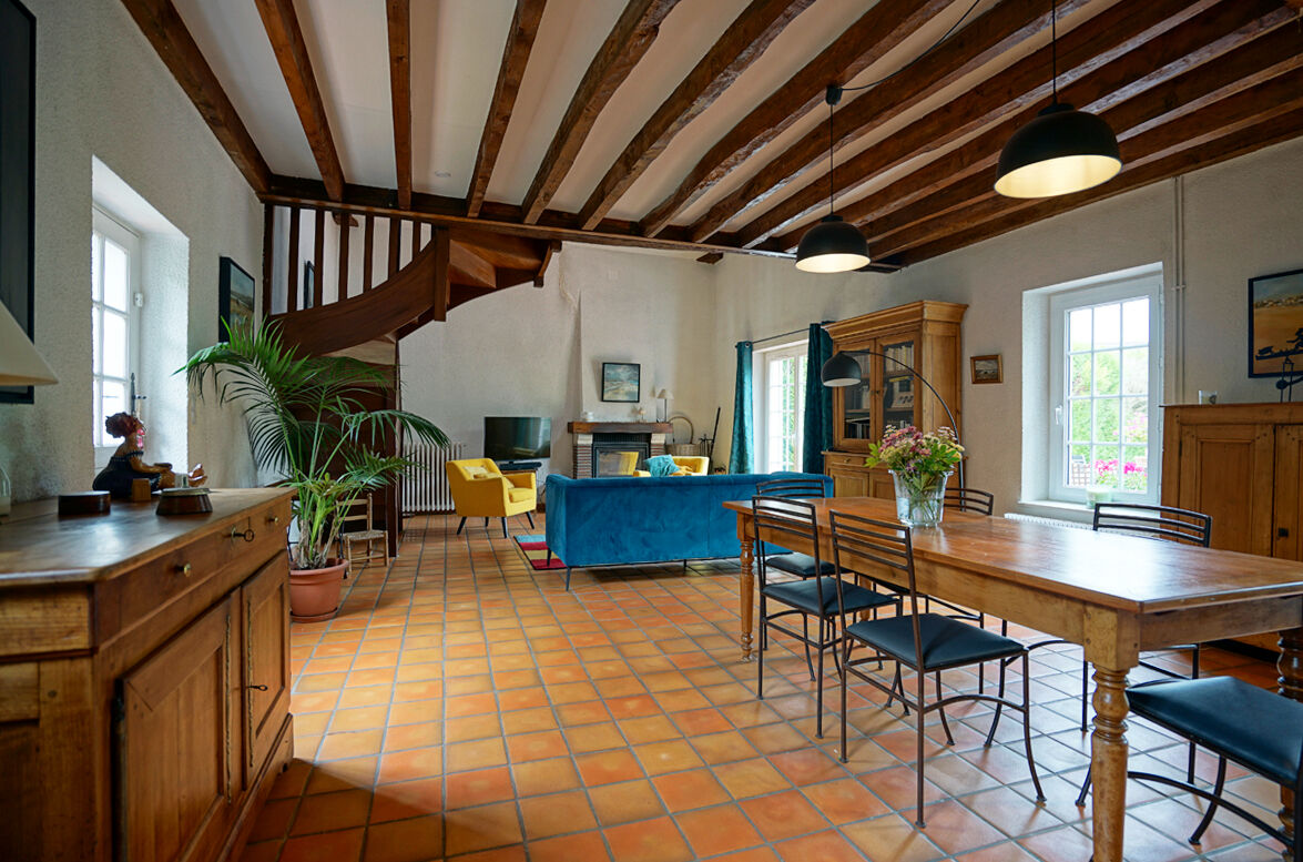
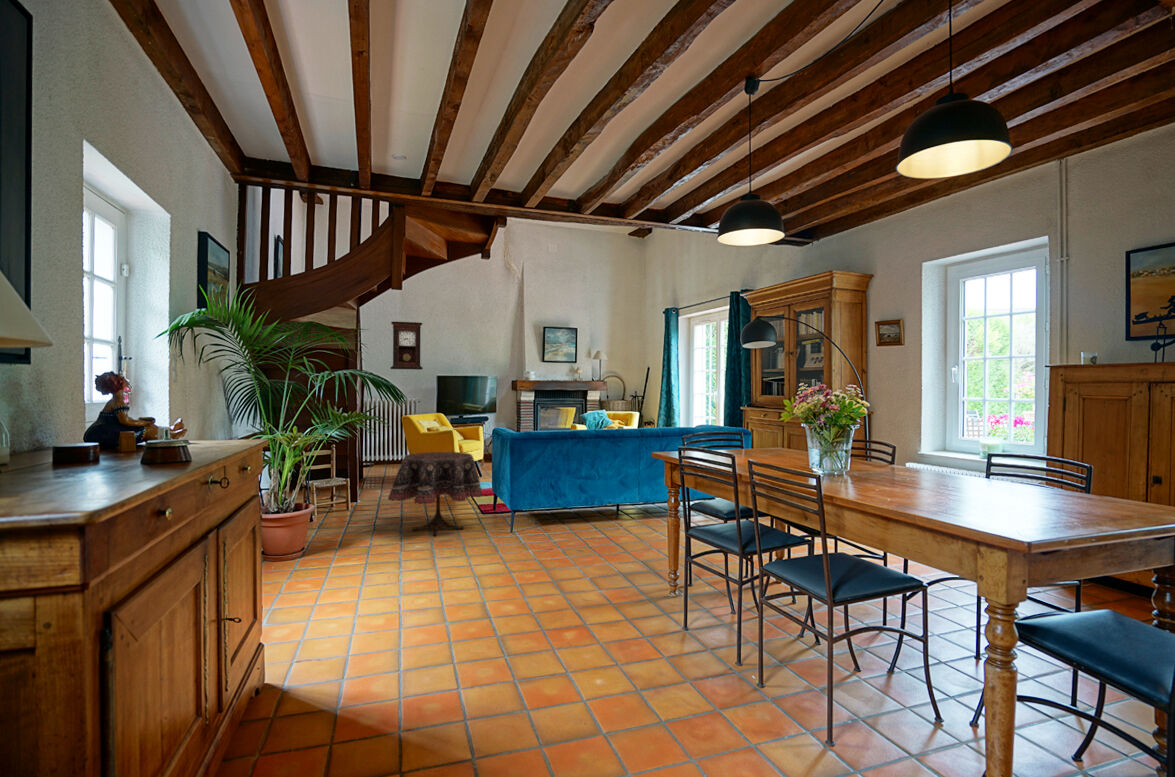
+ side table [387,451,484,537]
+ pendulum clock [389,321,424,371]
